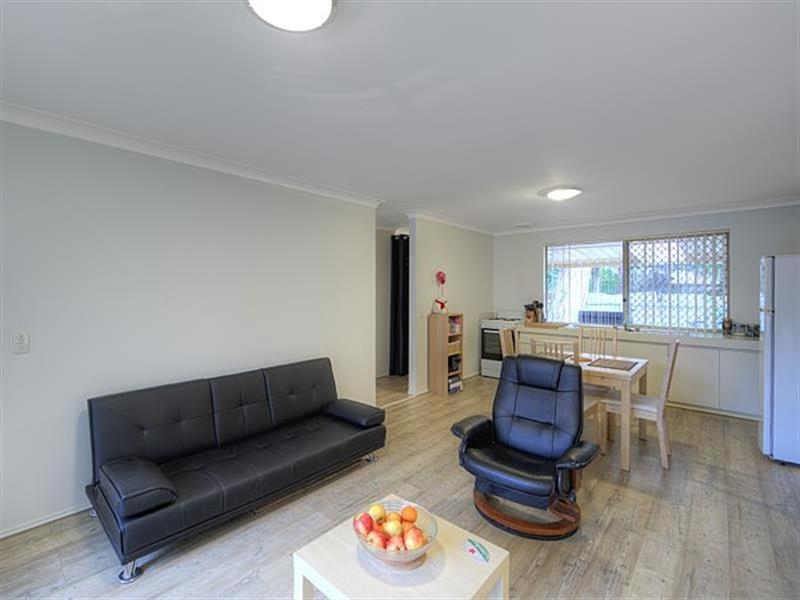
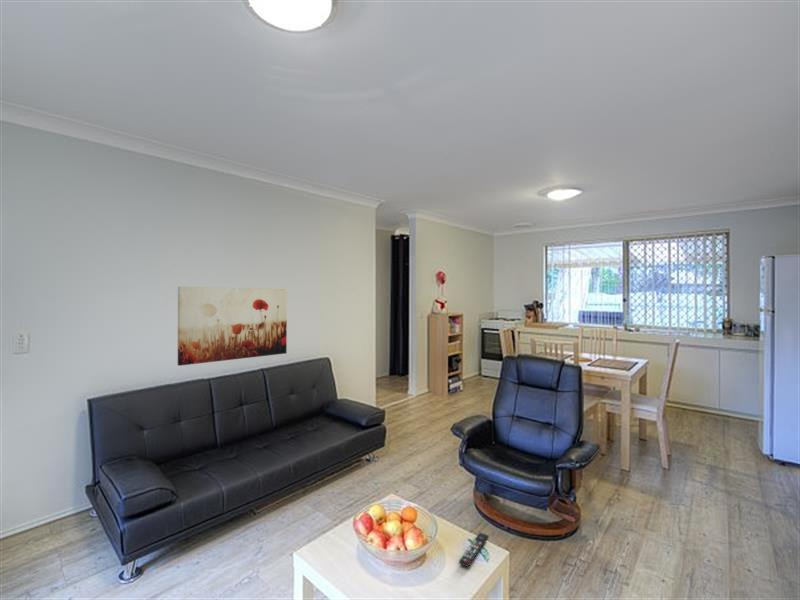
+ remote control [458,532,490,568]
+ wall art [177,285,288,367]
